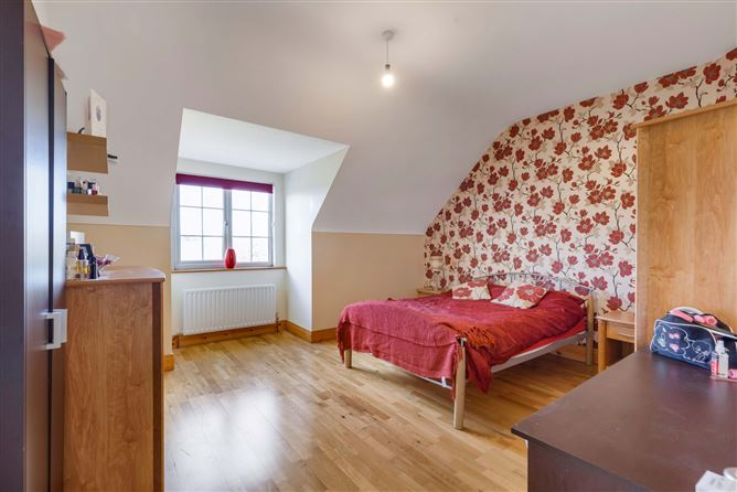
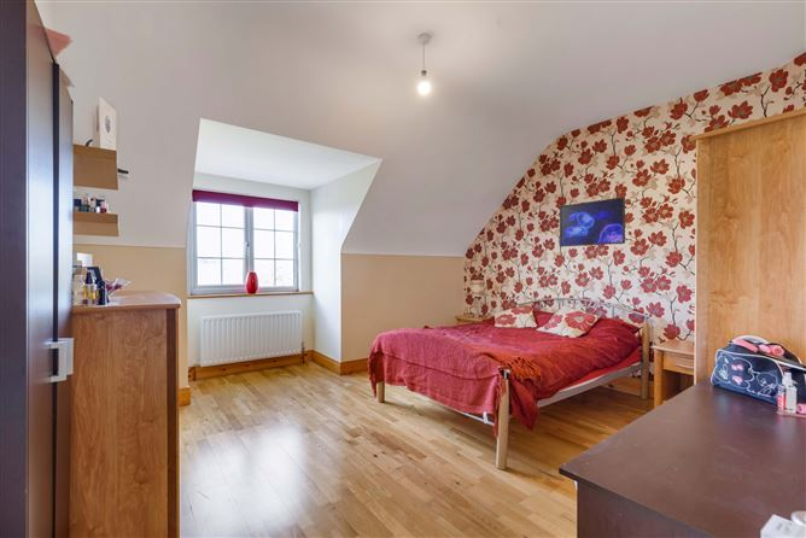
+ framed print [559,195,626,248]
